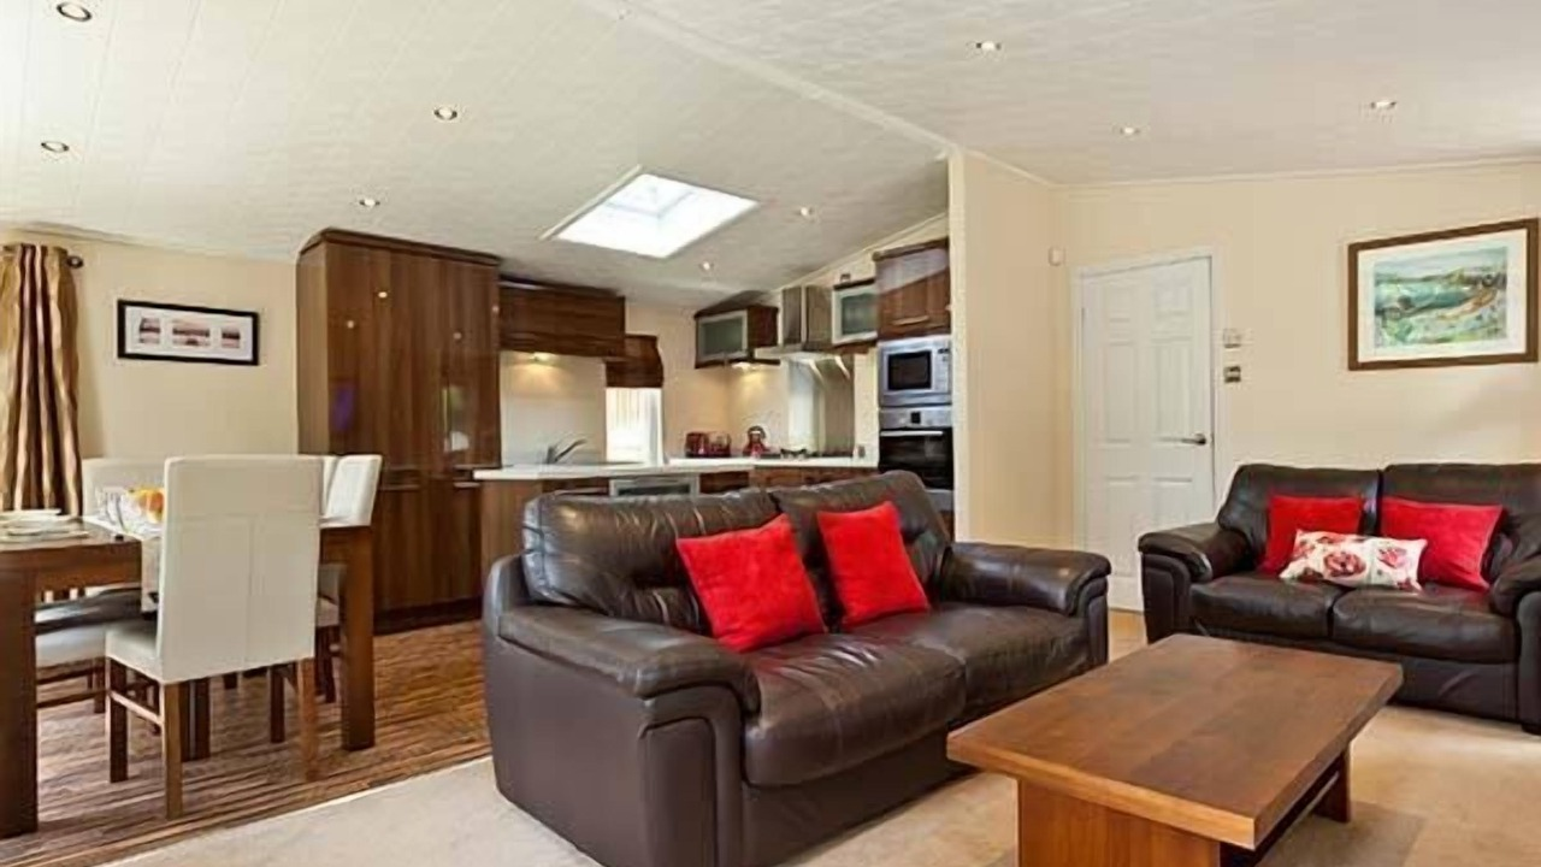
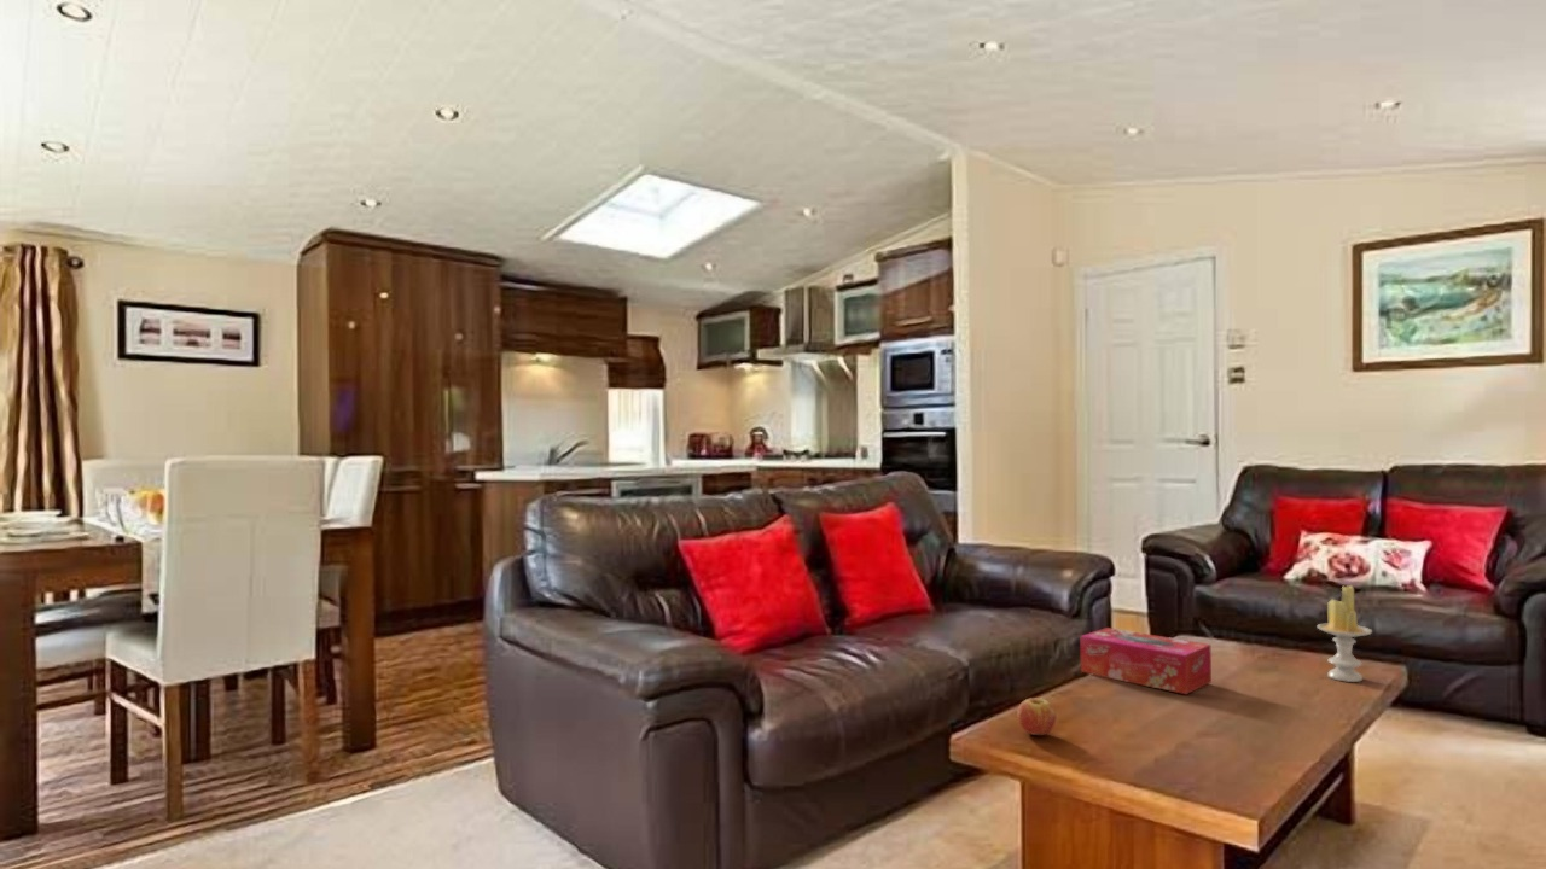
+ tissue box [1079,626,1213,695]
+ fruit [1016,696,1057,736]
+ candle [1315,584,1373,683]
